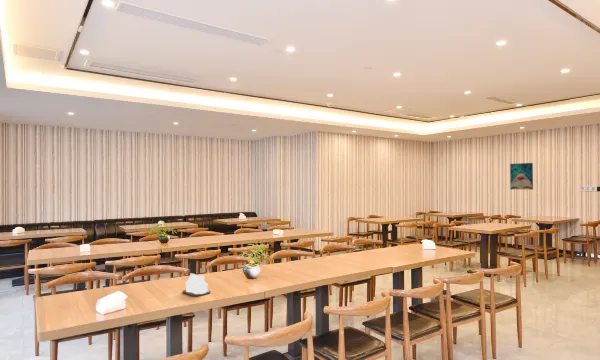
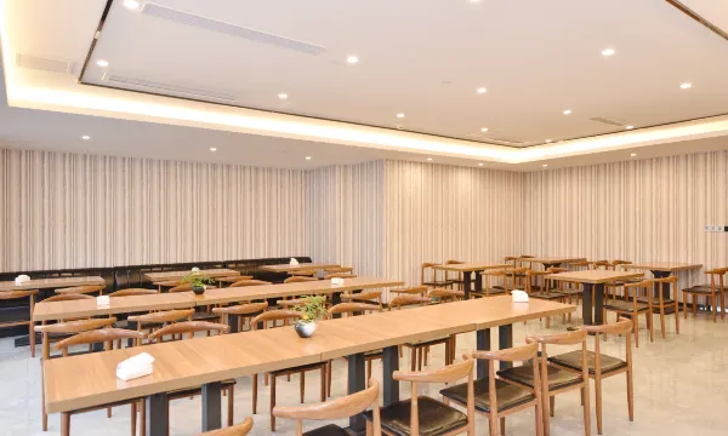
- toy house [182,272,212,297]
- wall art [509,162,534,191]
